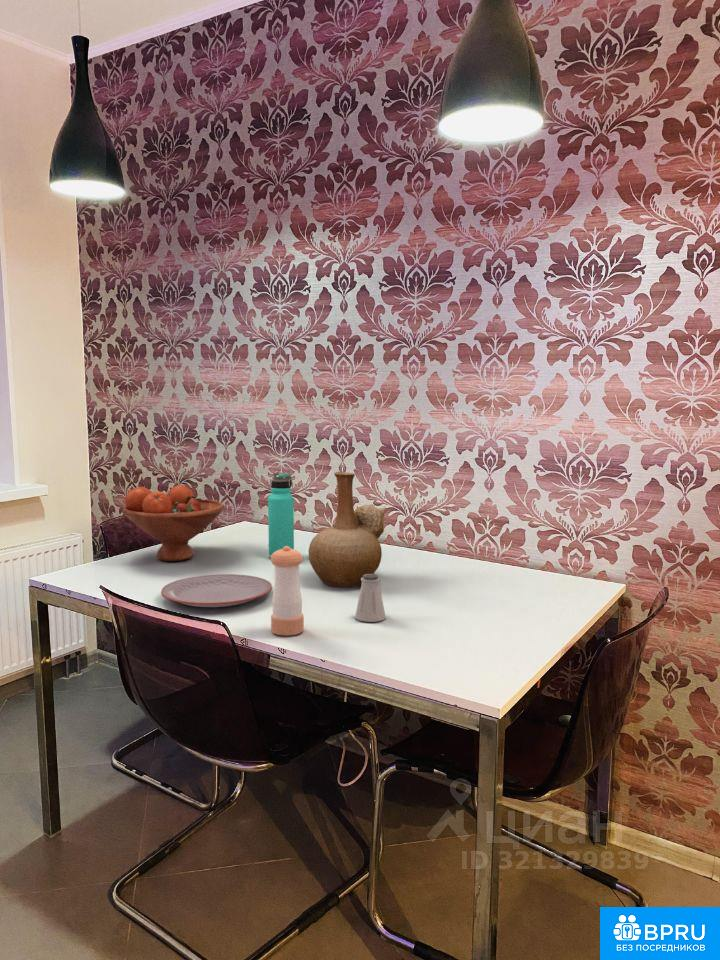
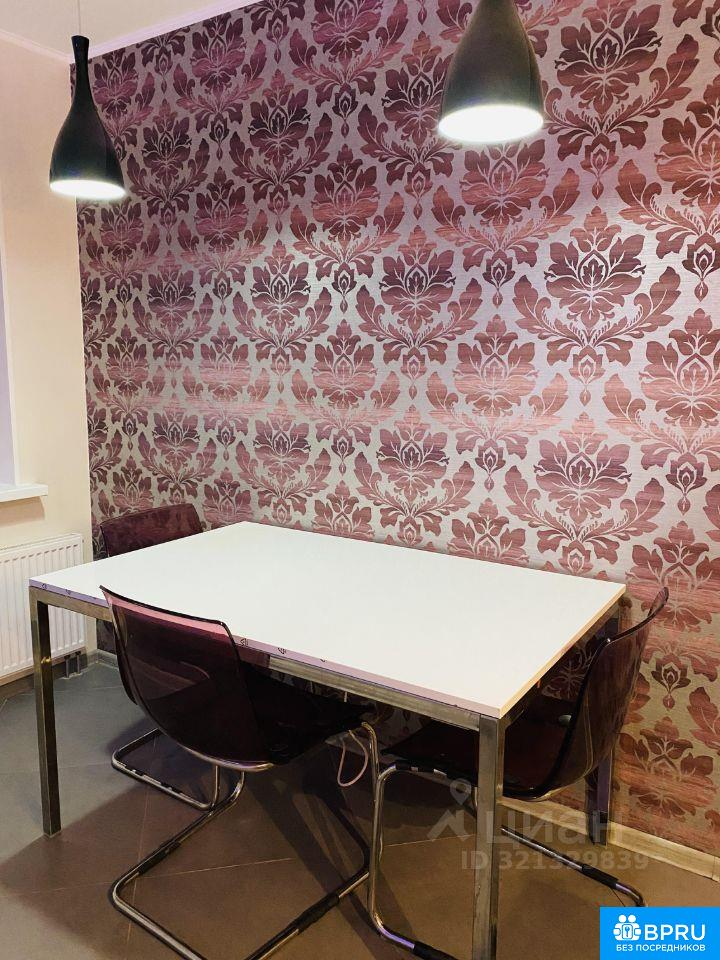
- pepper shaker [270,546,305,636]
- thermos bottle [267,472,295,560]
- fruit bowl [121,484,225,562]
- plate [160,573,273,608]
- saltshaker [354,573,387,623]
- vase [308,471,387,587]
